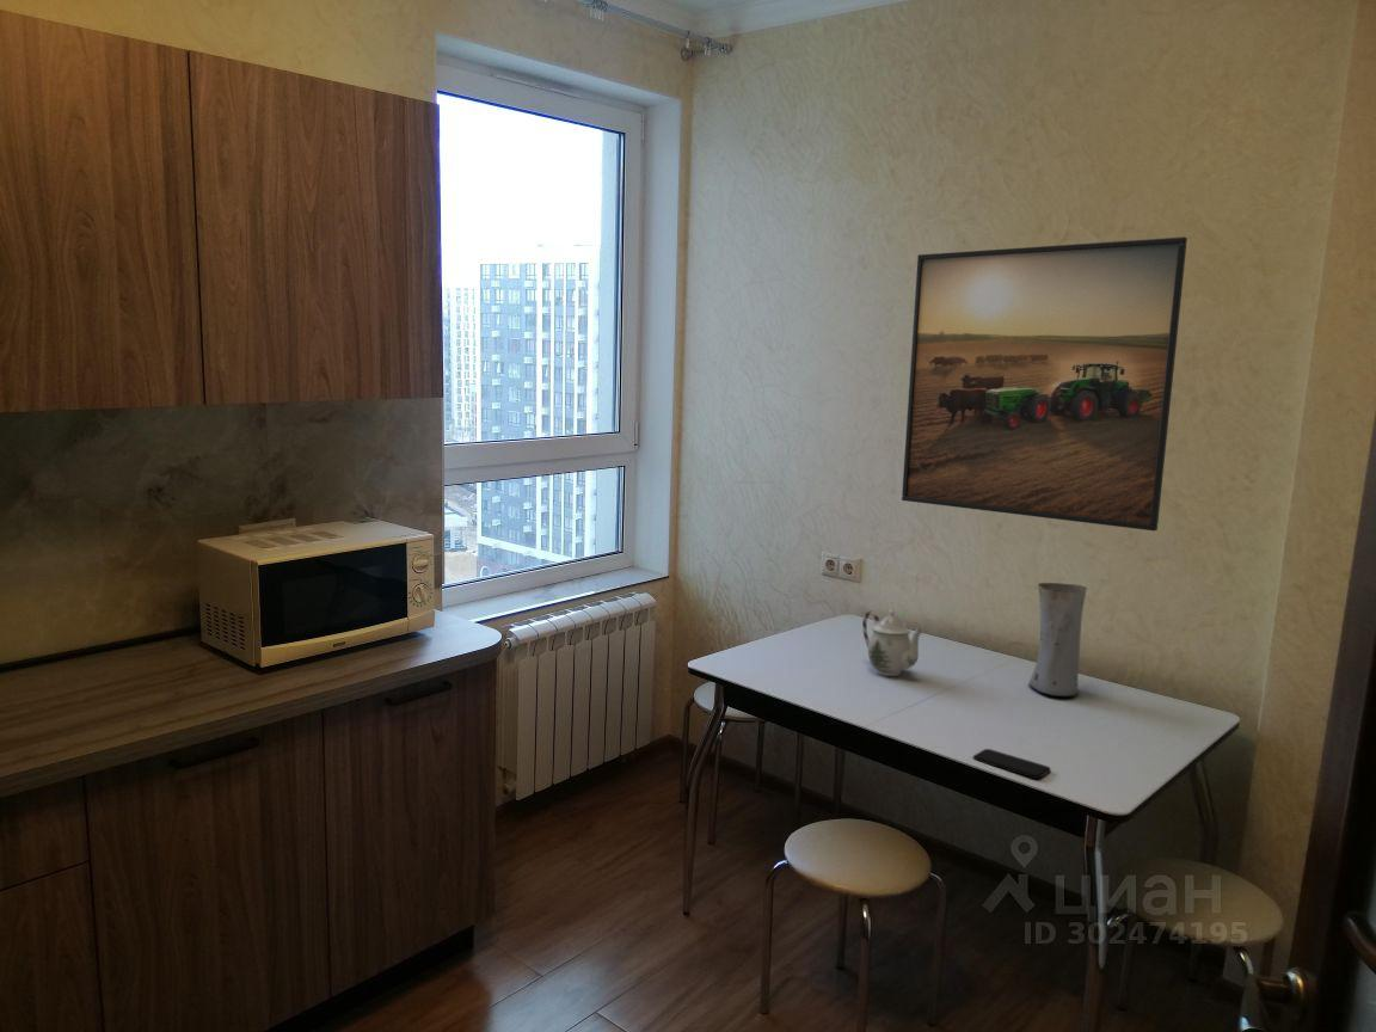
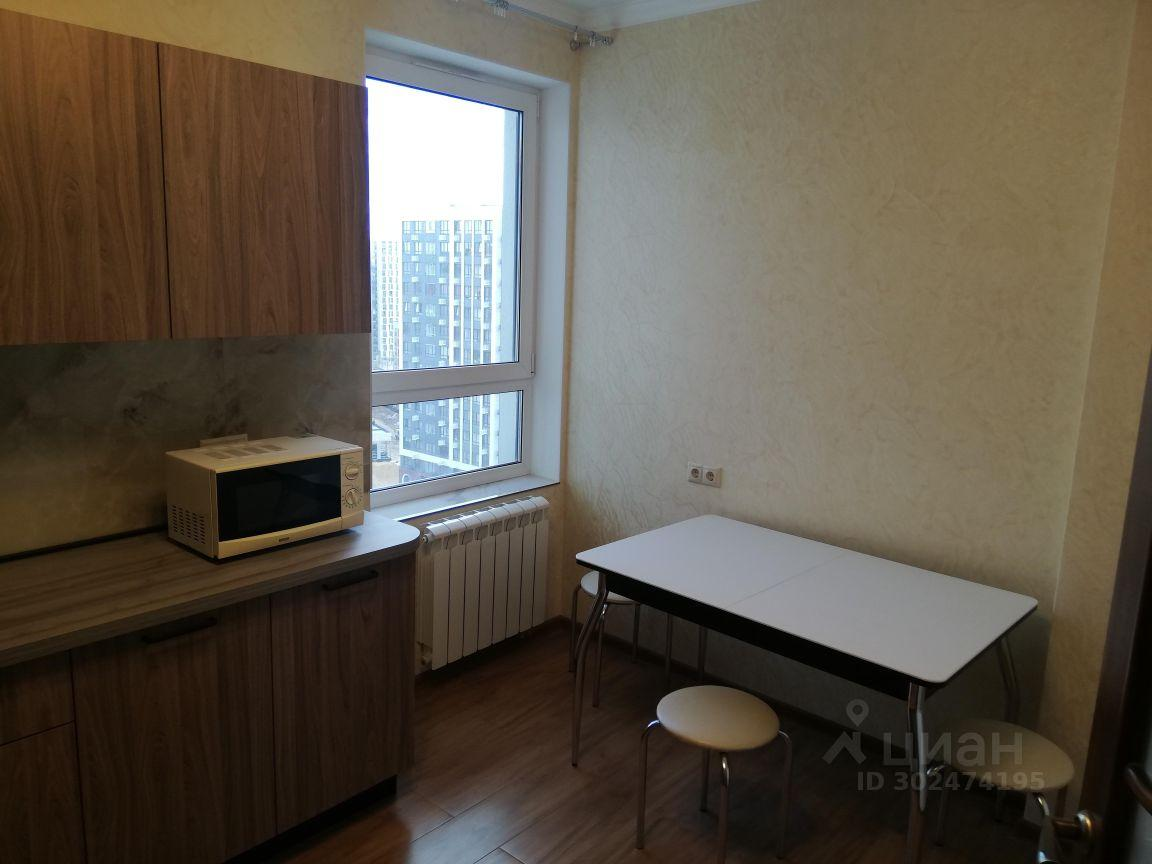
- vase [1027,582,1088,698]
- smartphone [972,748,1052,780]
- teapot [861,608,924,677]
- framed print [901,235,1188,532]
